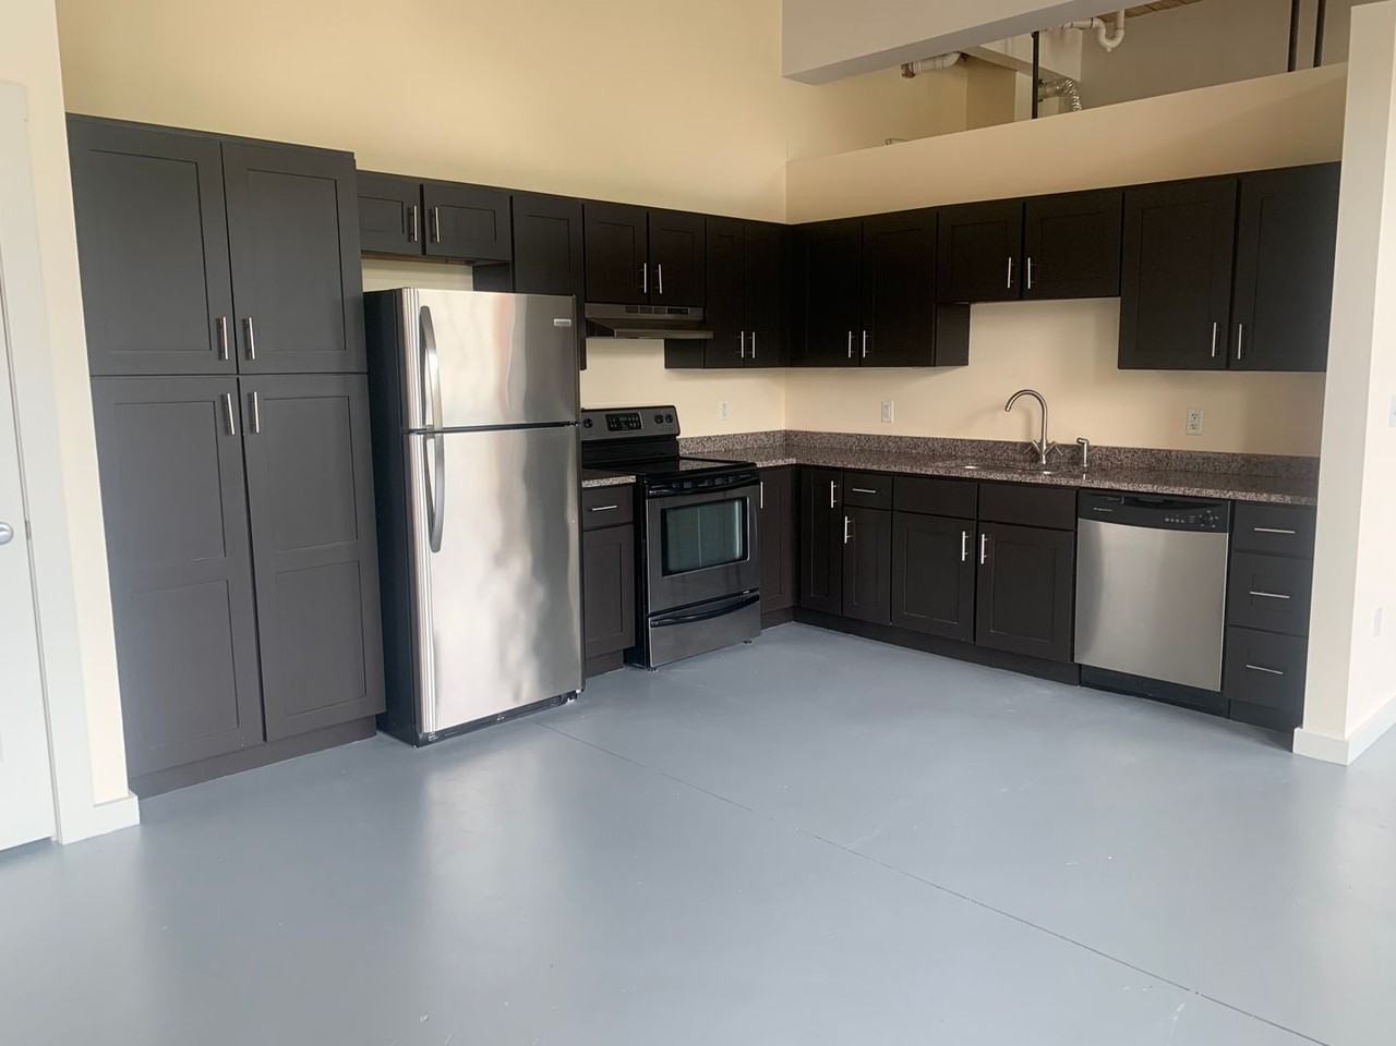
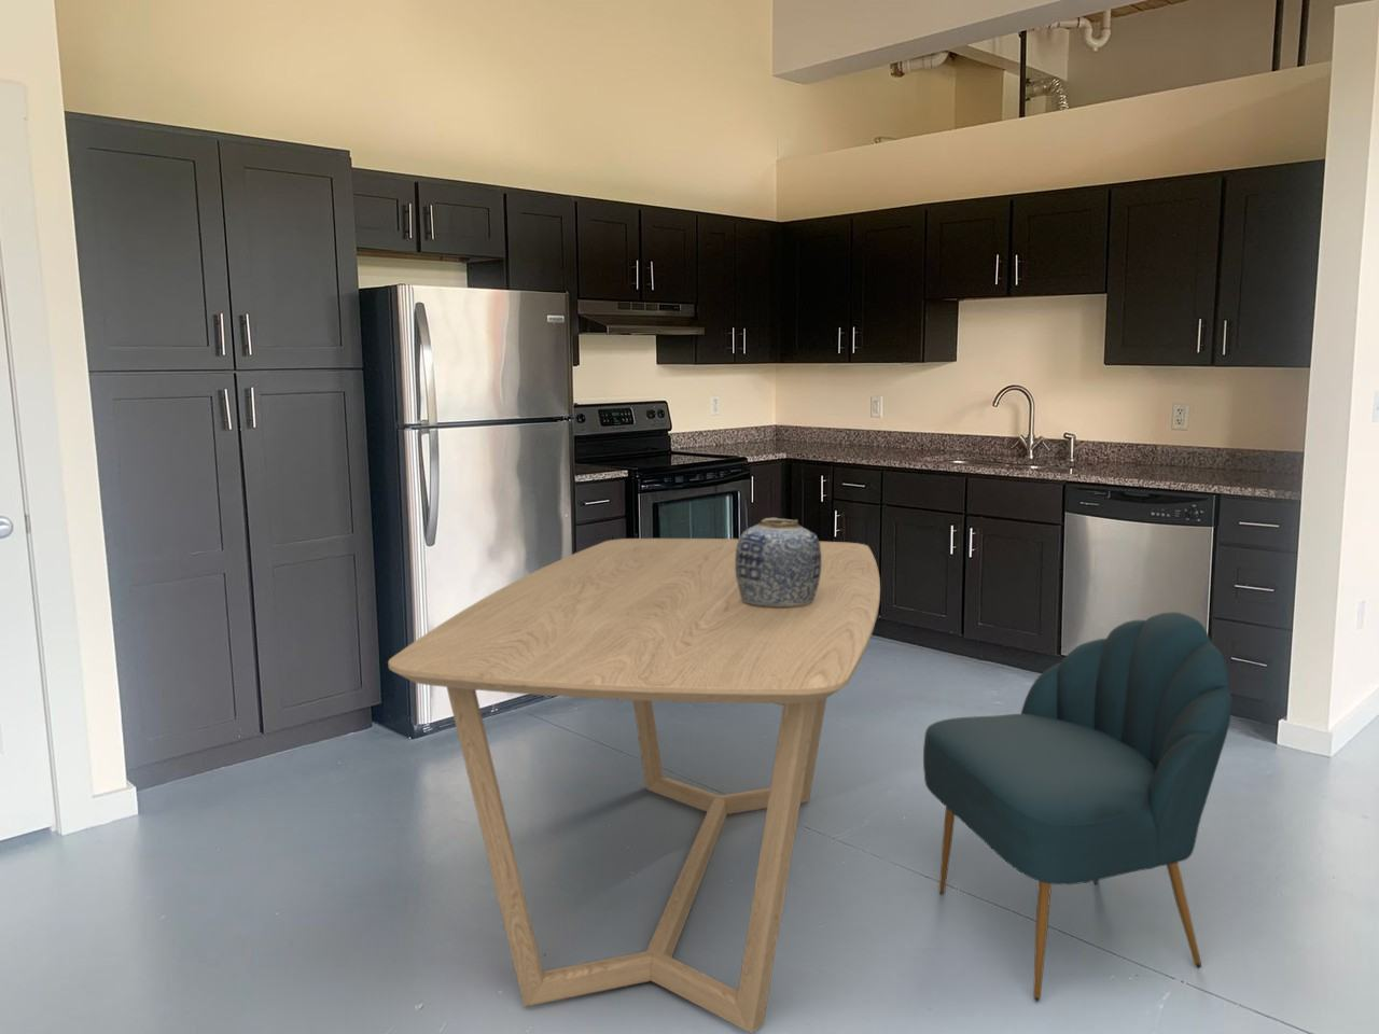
+ chair [922,610,1233,1003]
+ vase [735,517,821,606]
+ dining table [387,538,882,1034]
